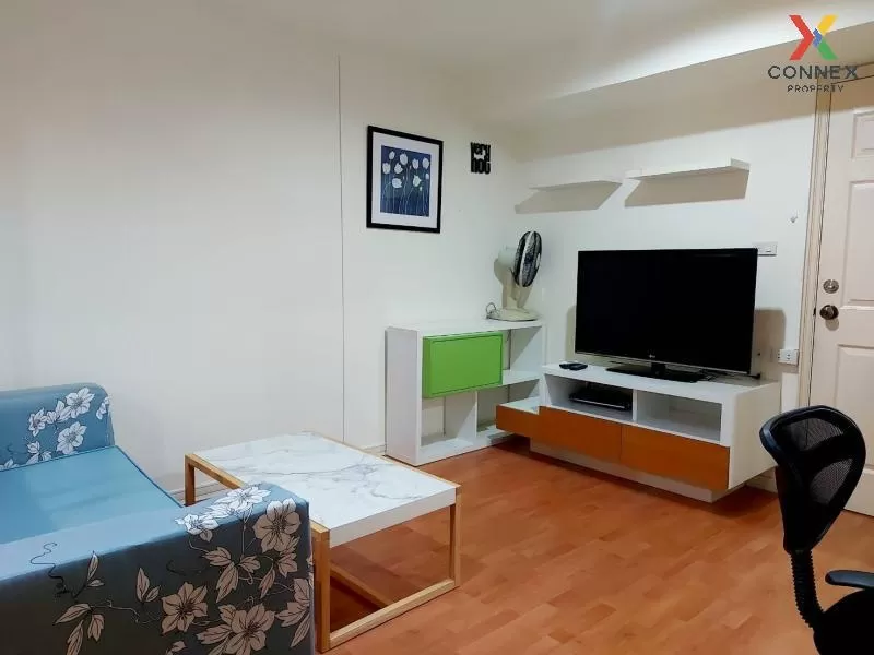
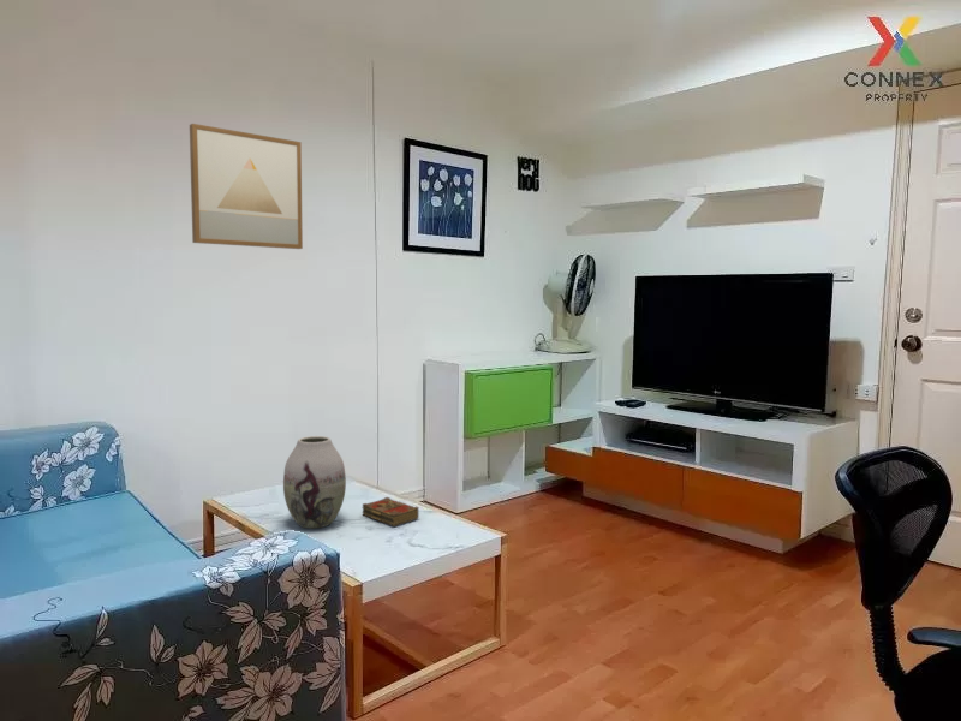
+ wall art [189,123,304,250]
+ book [362,496,420,528]
+ vase [282,435,347,530]
